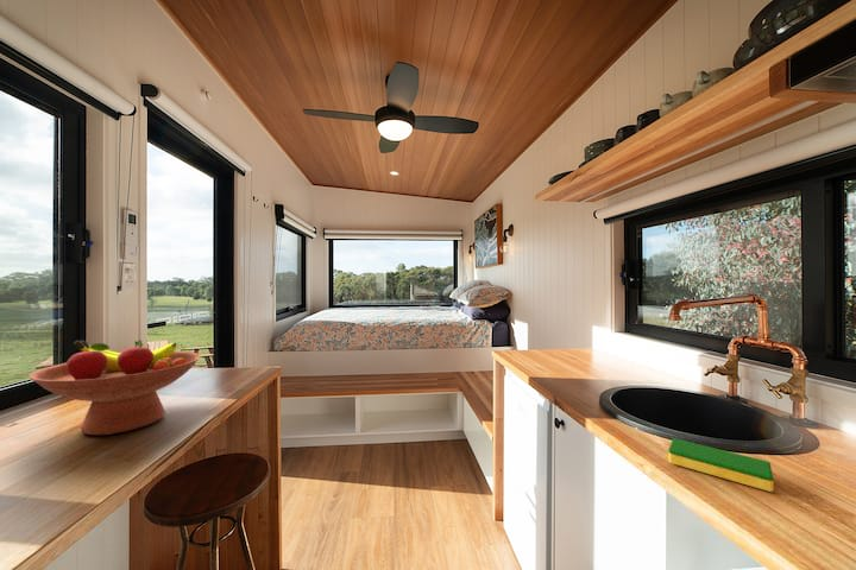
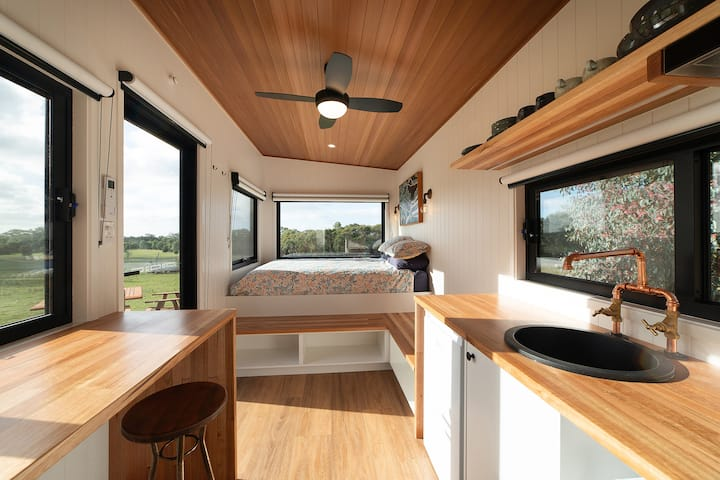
- dish sponge [667,437,775,493]
- fruit bowl [27,338,202,436]
